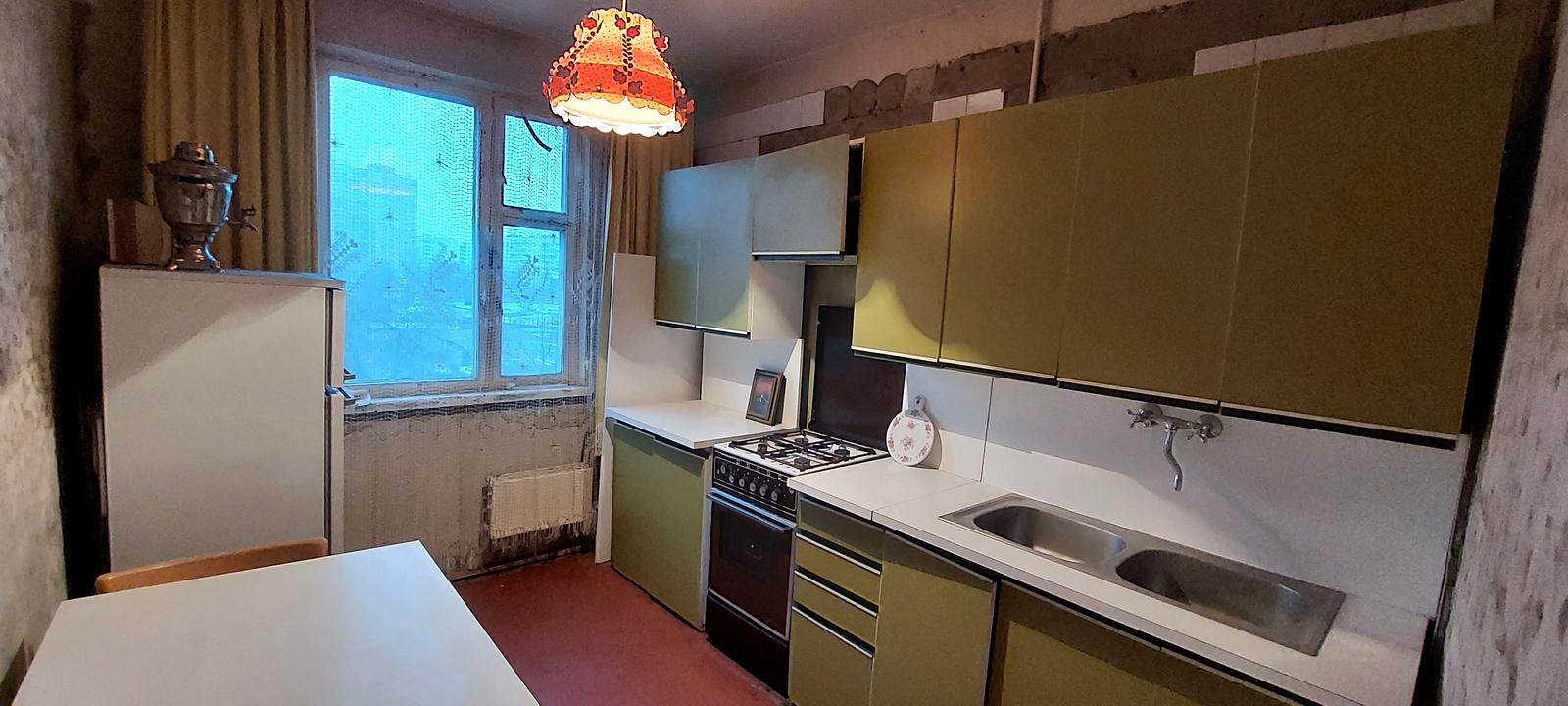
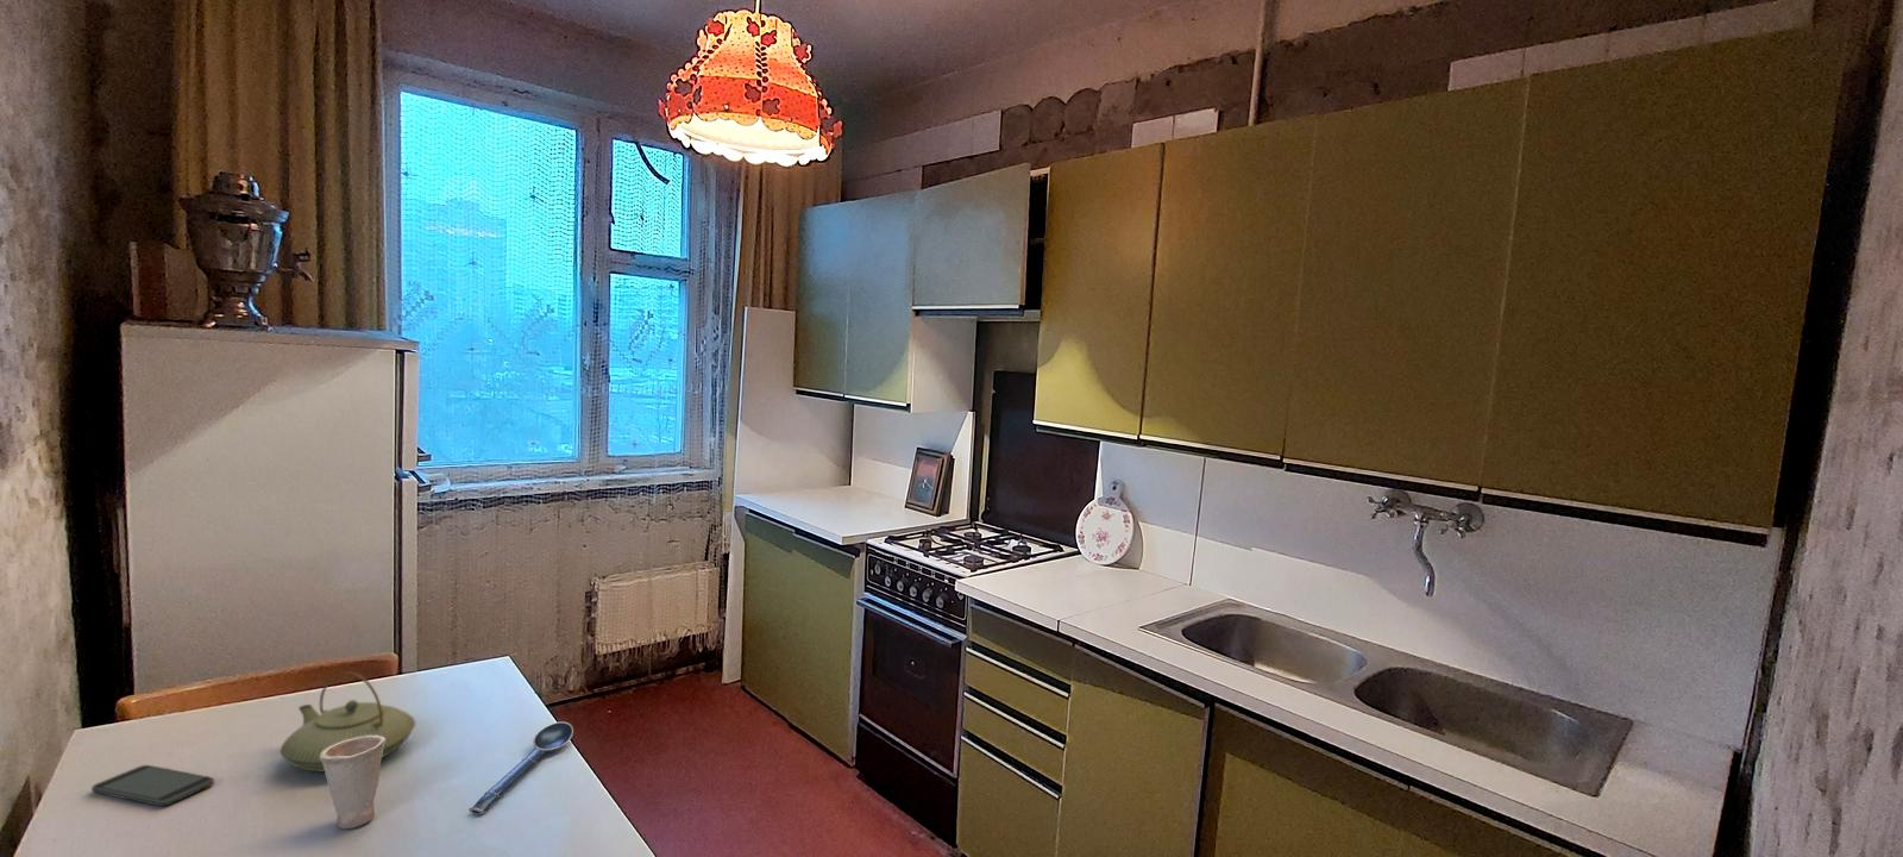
+ spoon [467,721,574,816]
+ smartphone [90,765,215,807]
+ teapot [279,670,416,772]
+ cup [320,736,386,829]
